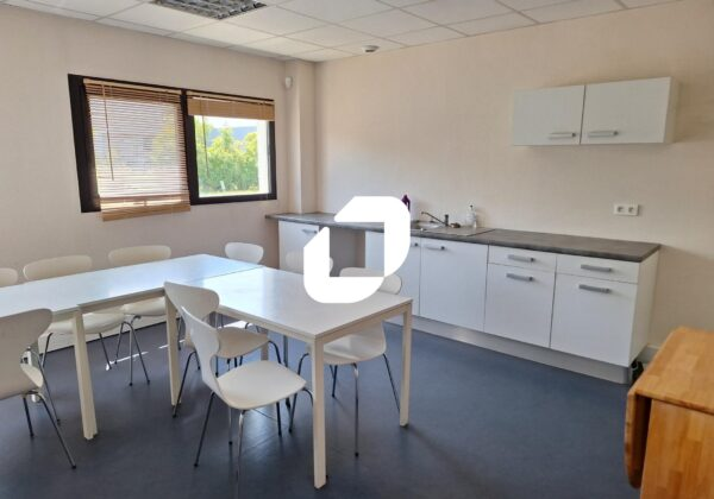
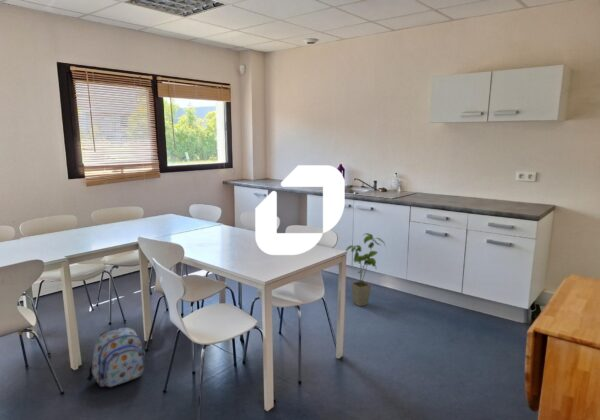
+ house plant [345,232,387,308]
+ backpack [86,326,146,388]
